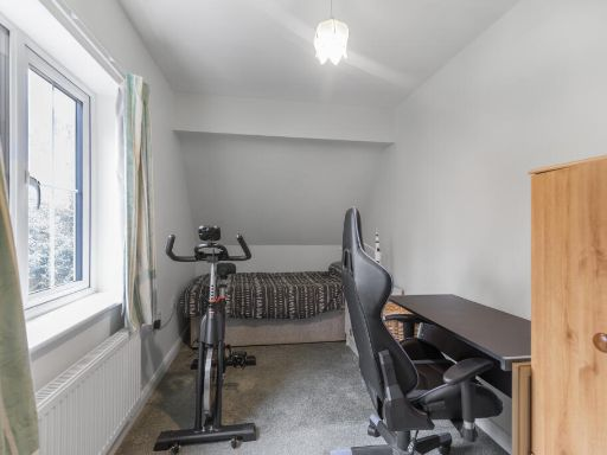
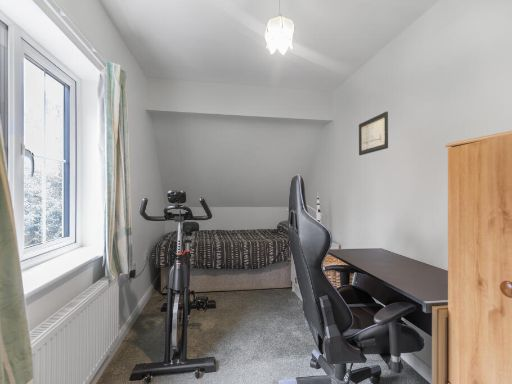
+ wall art [358,110,389,156]
